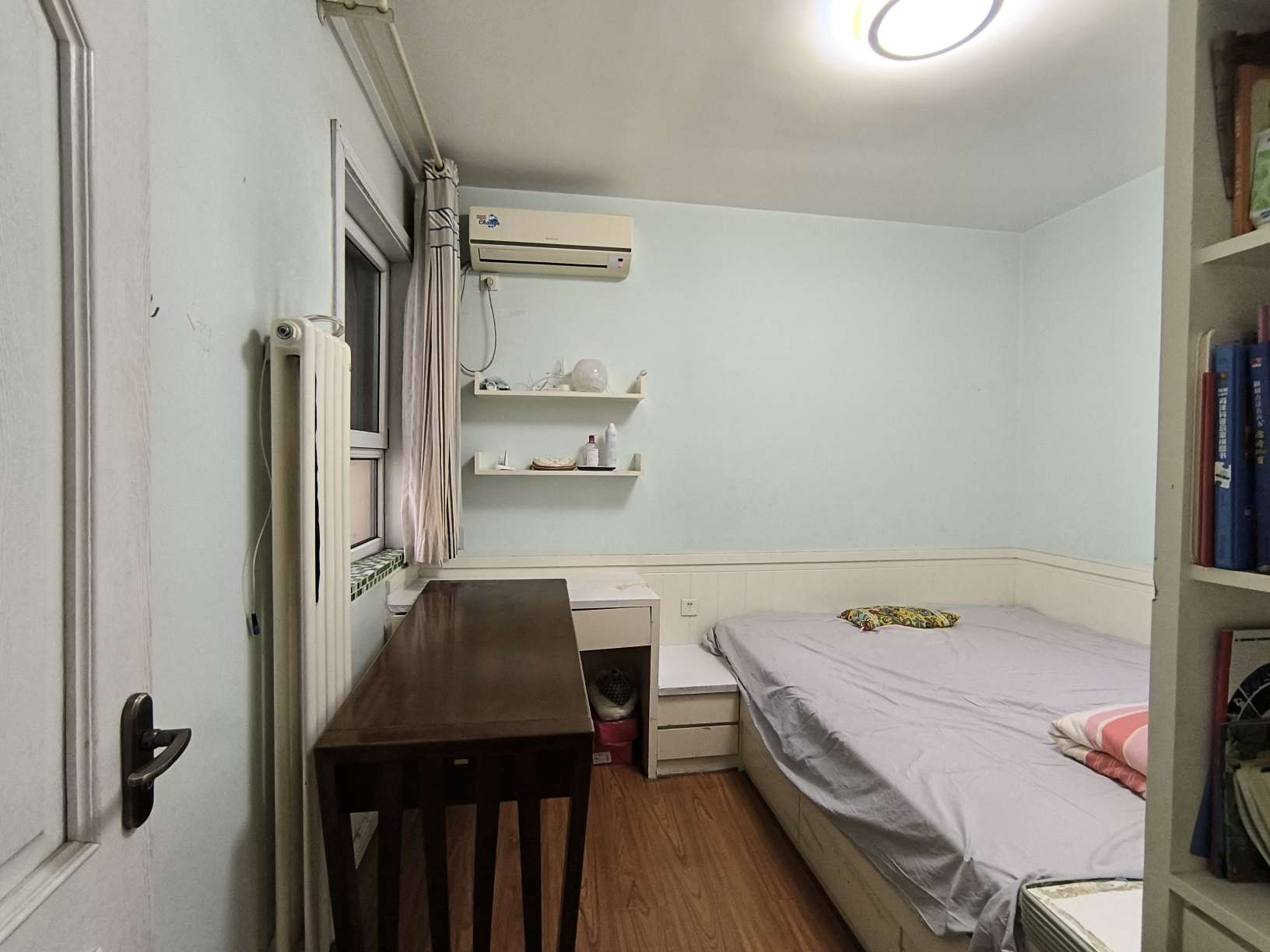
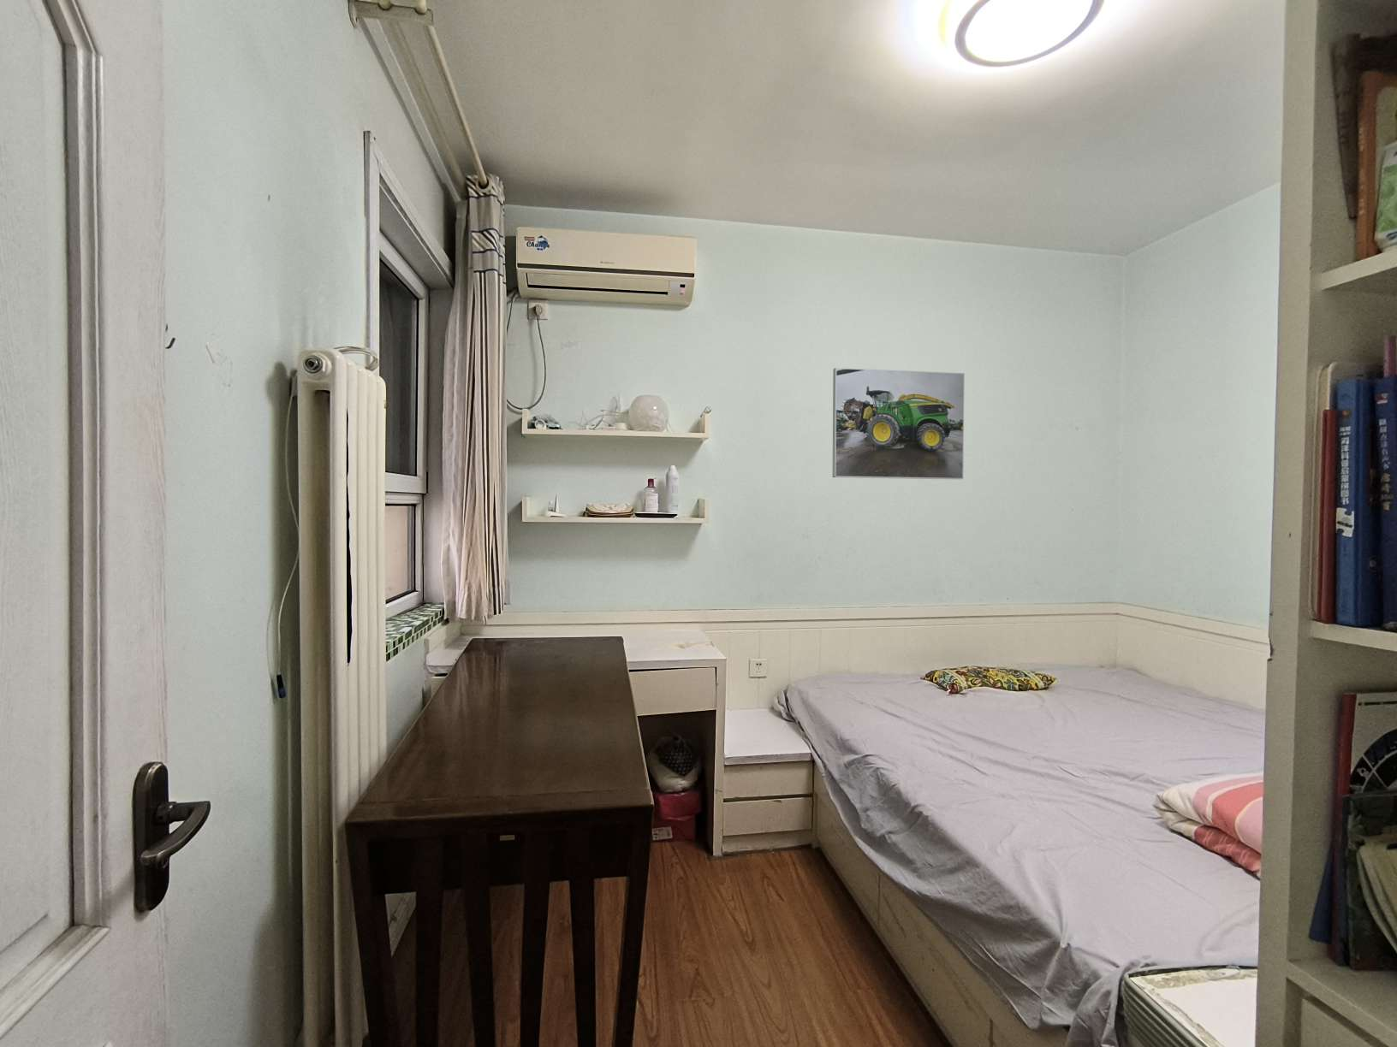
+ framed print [832,367,966,480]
